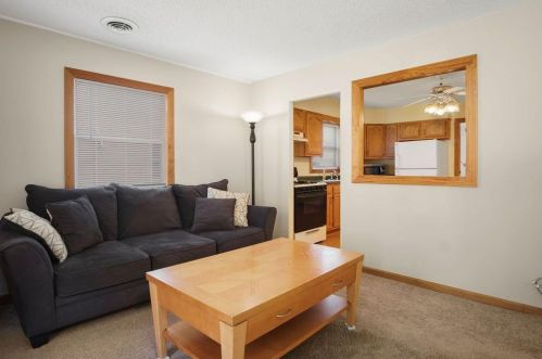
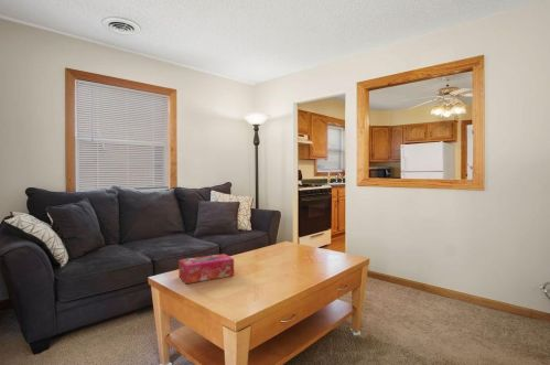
+ tissue box [177,253,235,285]
